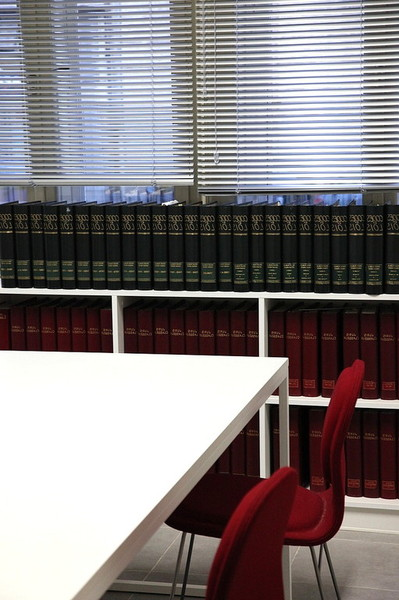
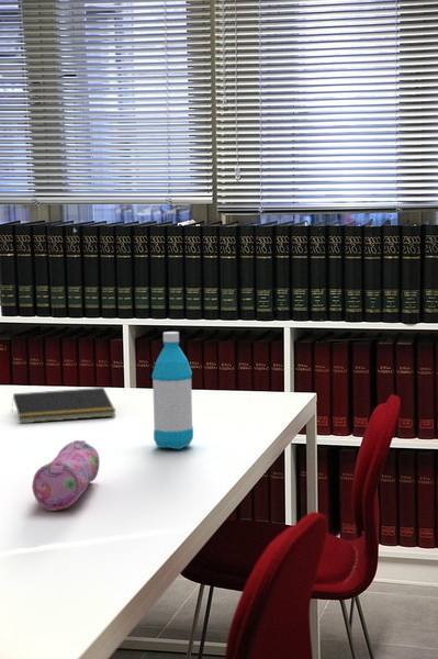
+ pencil case [31,439,101,512]
+ water bottle [150,331,194,450]
+ notepad [10,387,116,424]
